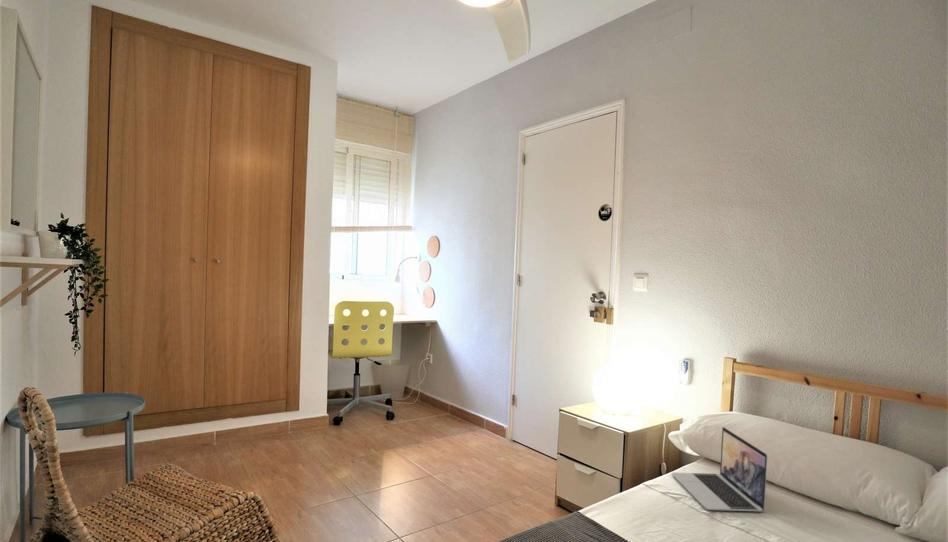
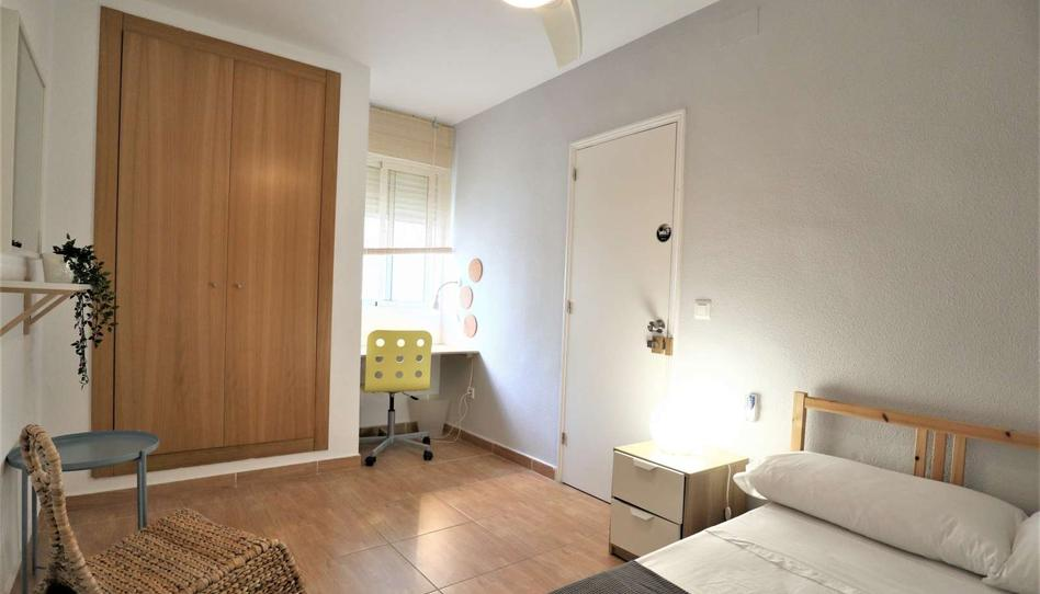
- laptop [671,426,768,512]
